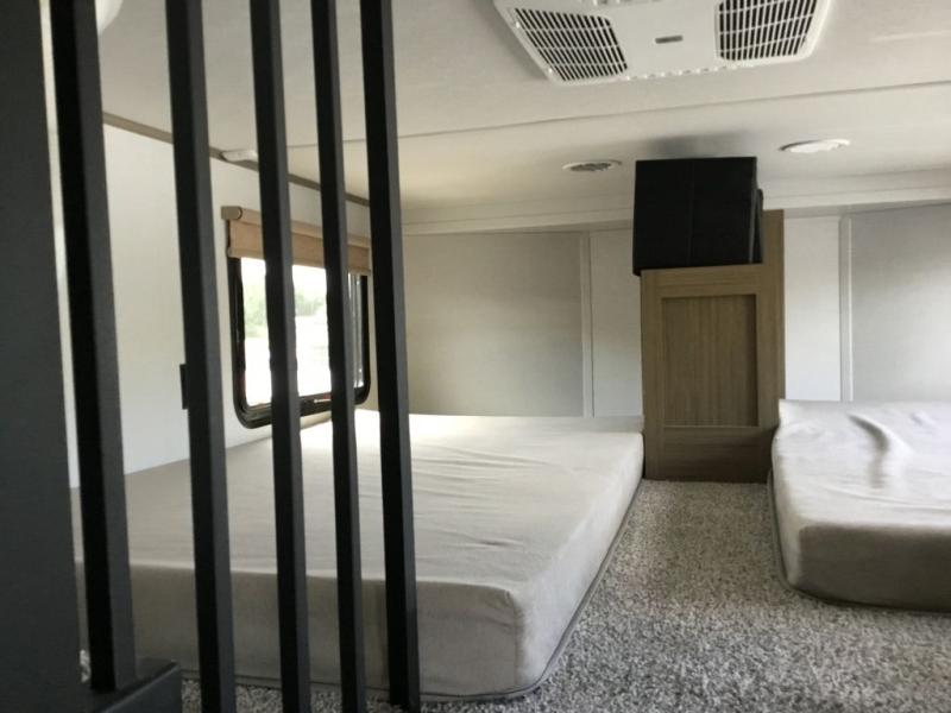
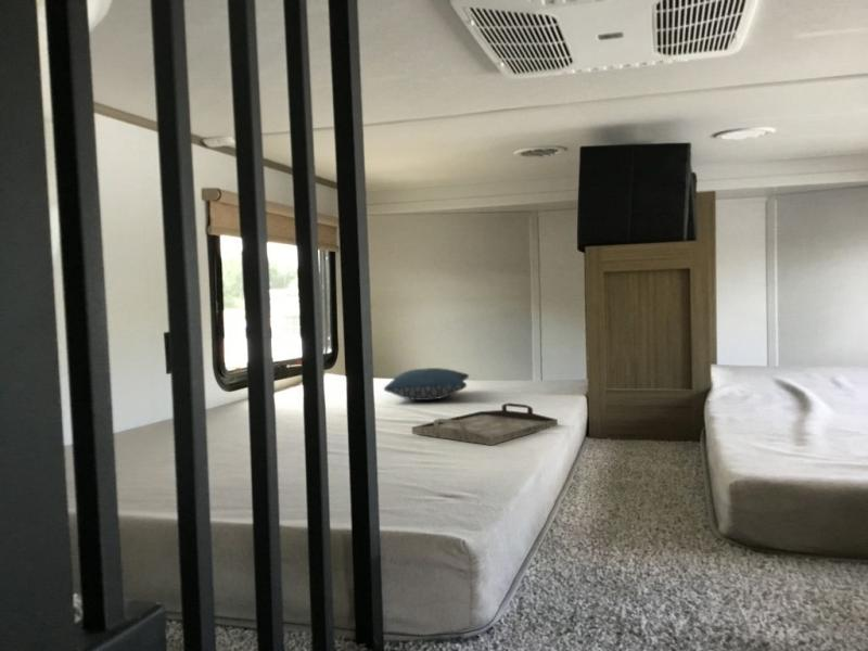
+ pillow [383,367,470,401]
+ serving tray [411,403,559,446]
